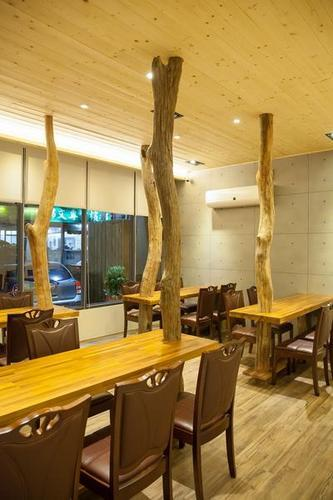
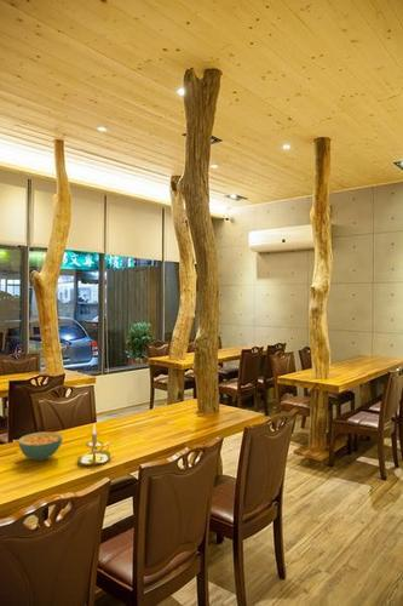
+ candle holder [76,425,111,467]
+ cereal bowl [17,430,64,462]
